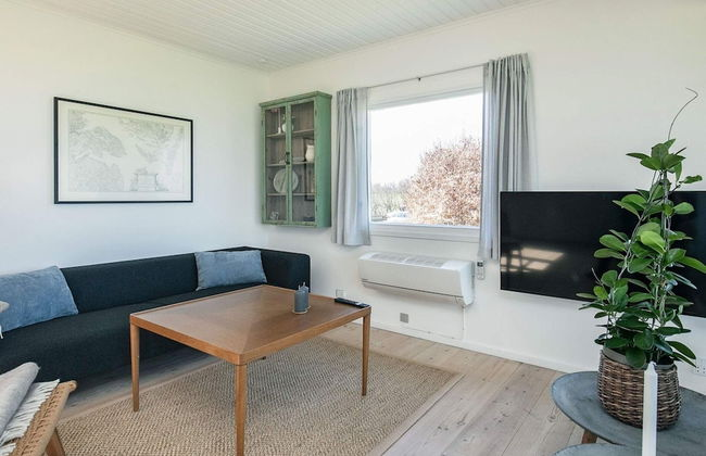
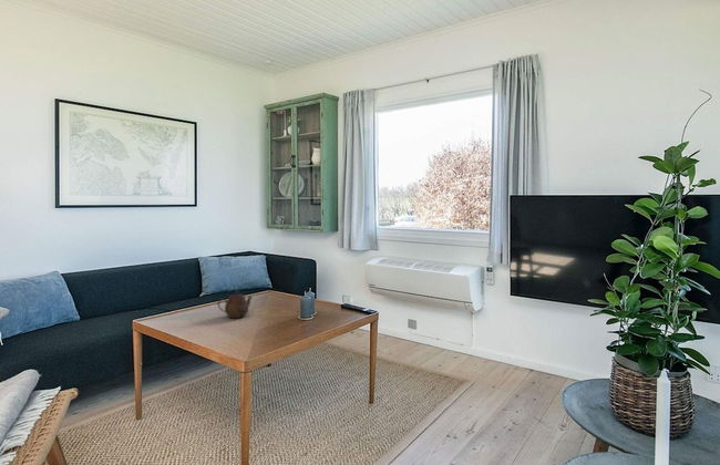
+ teapot [217,290,254,320]
